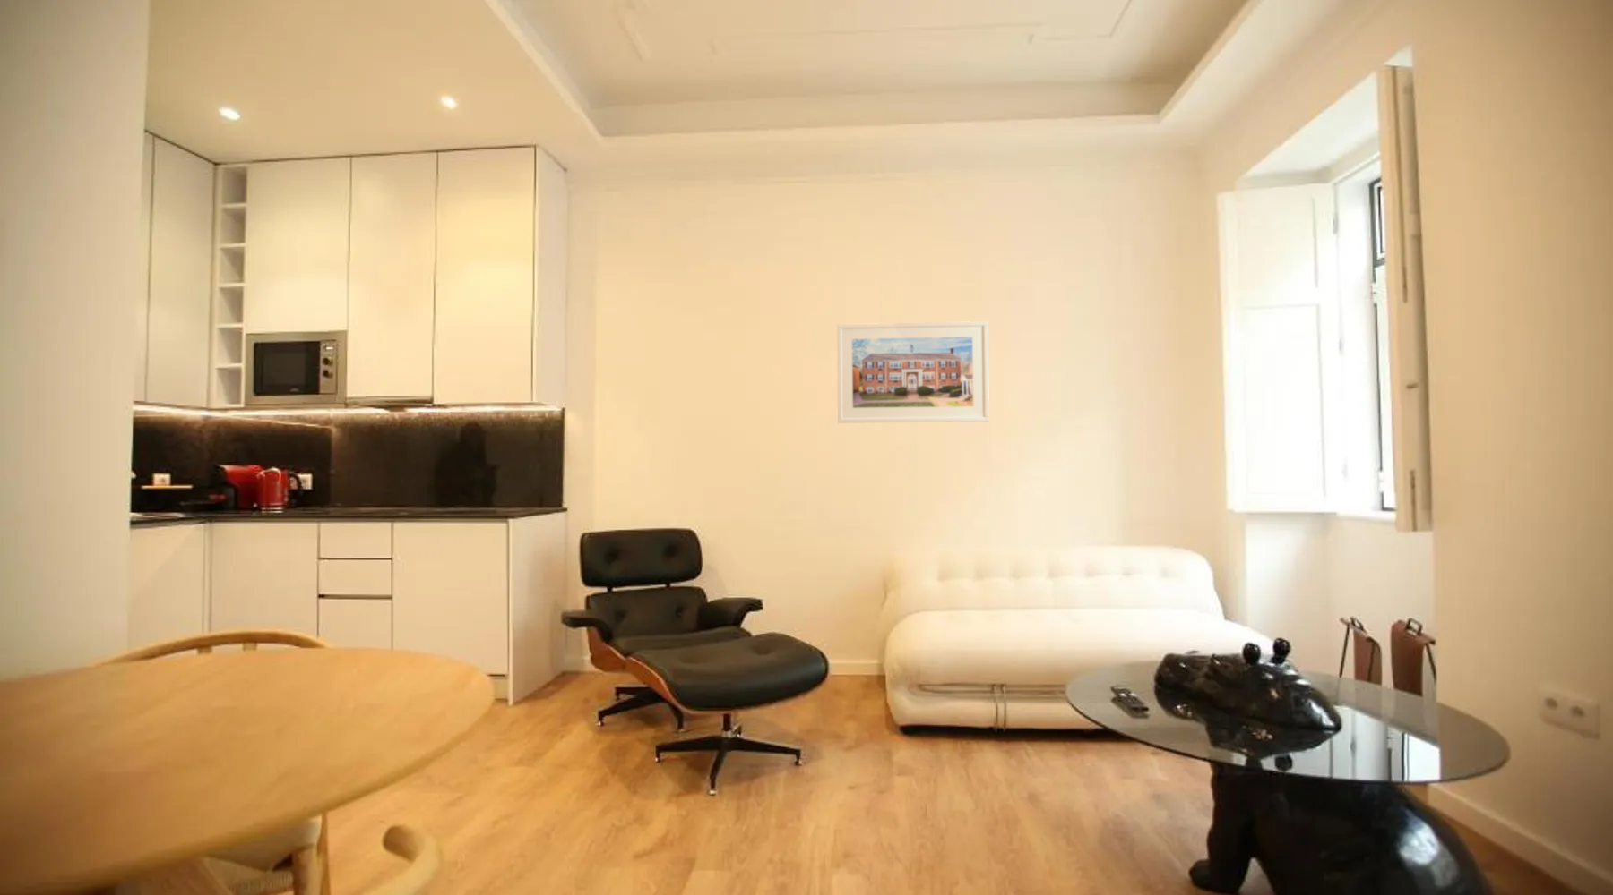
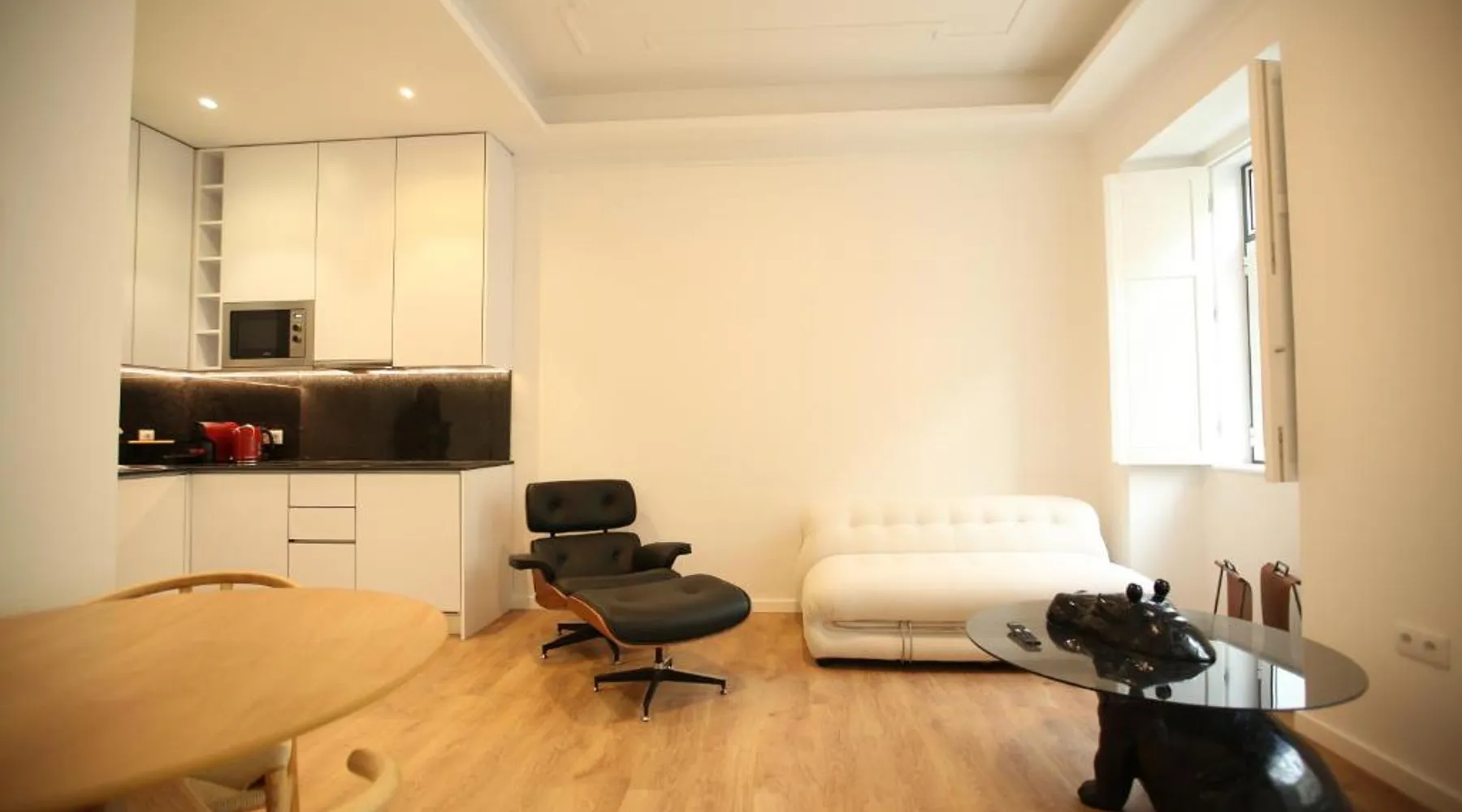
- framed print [836,321,991,424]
